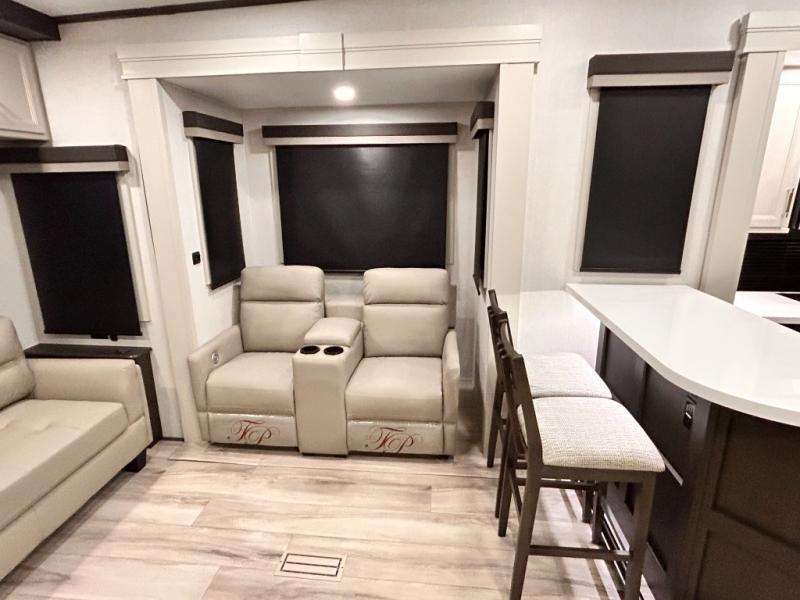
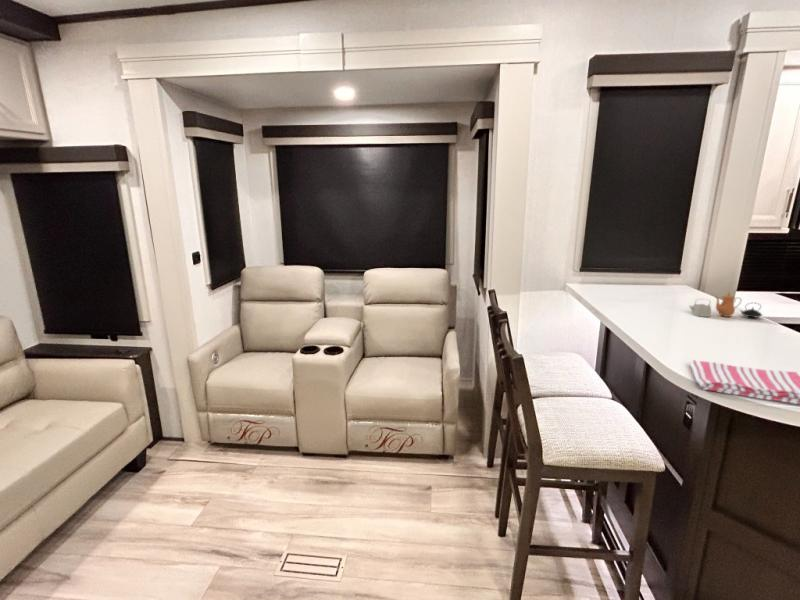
+ dish towel [689,359,800,405]
+ teapot [688,292,764,319]
